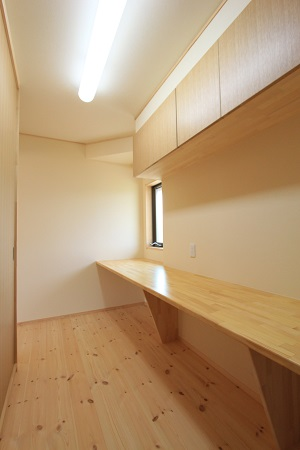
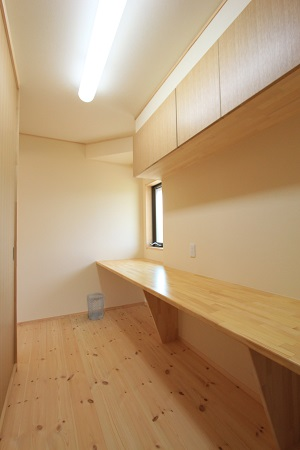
+ wastebasket [86,292,106,321]
